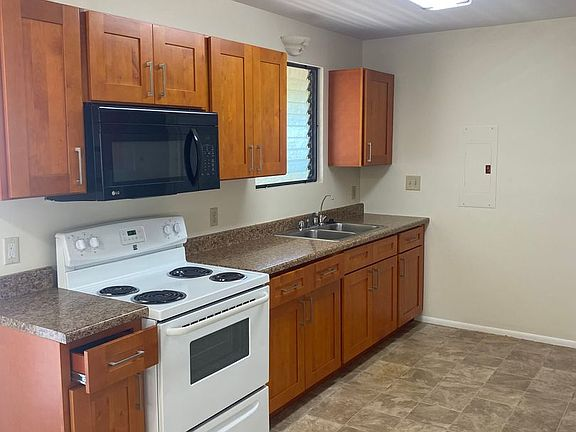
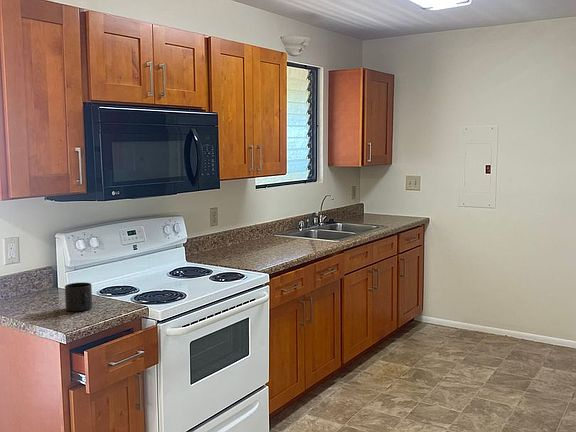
+ mug [64,282,93,312]
